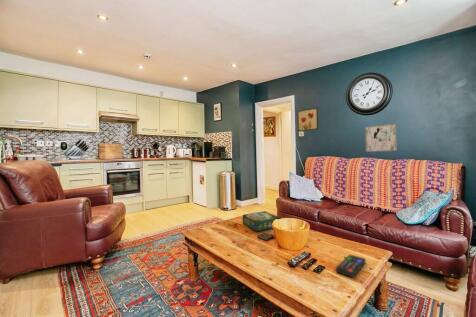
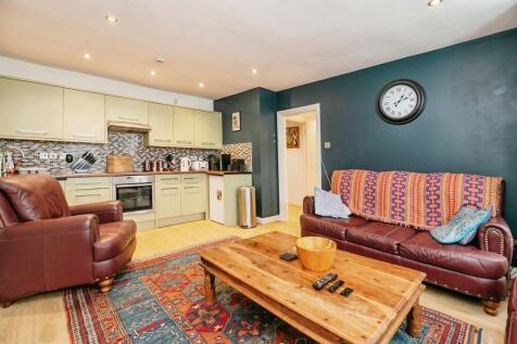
- wall art [364,123,398,153]
- wall art [296,107,319,132]
- remote control [335,254,367,278]
- board game [242,210,282,232]
